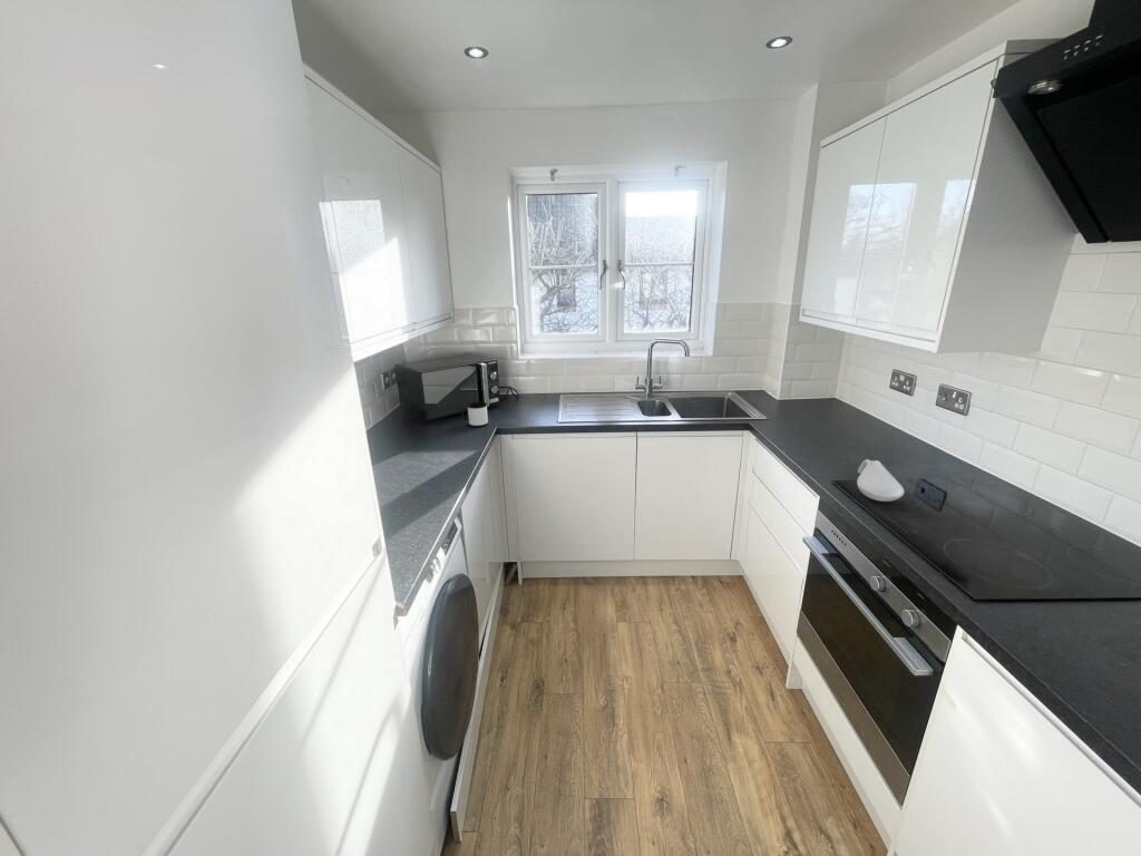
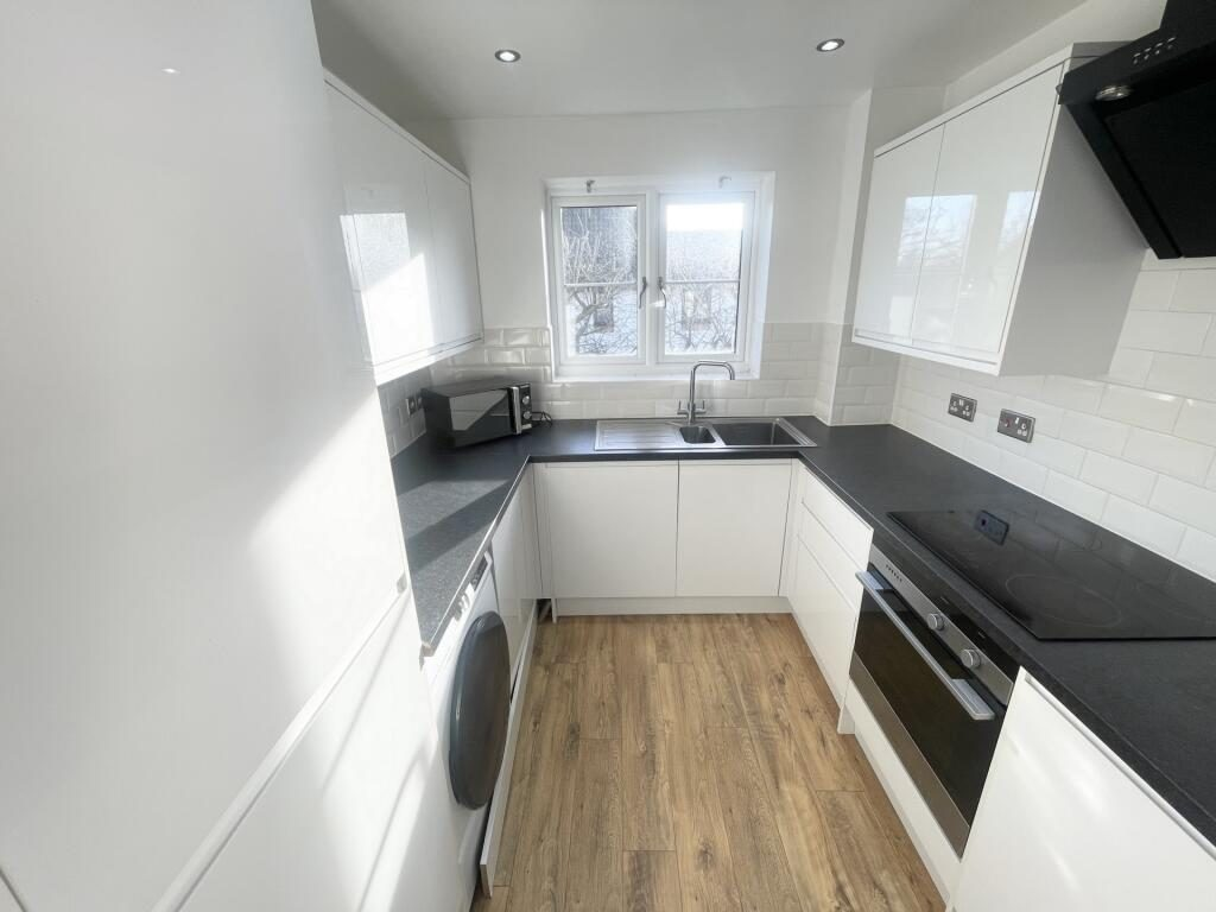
- mug [460,401,489,428]
- spoon rest [856,458,906,503]
